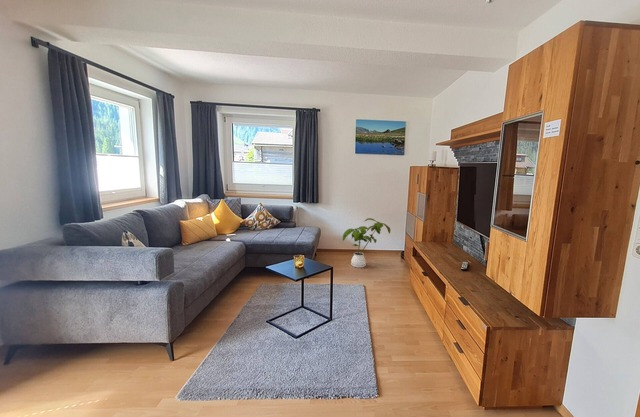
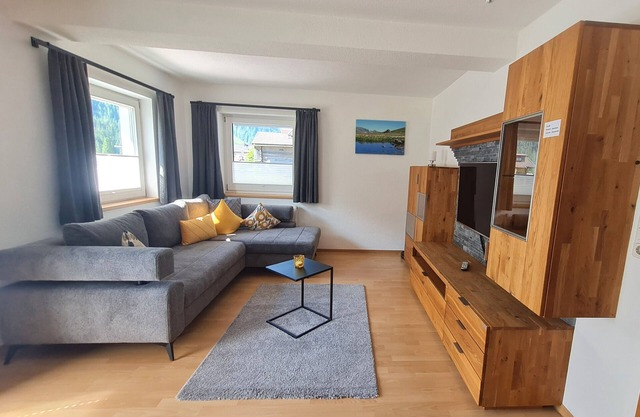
- house plant [342,217,391,269]
